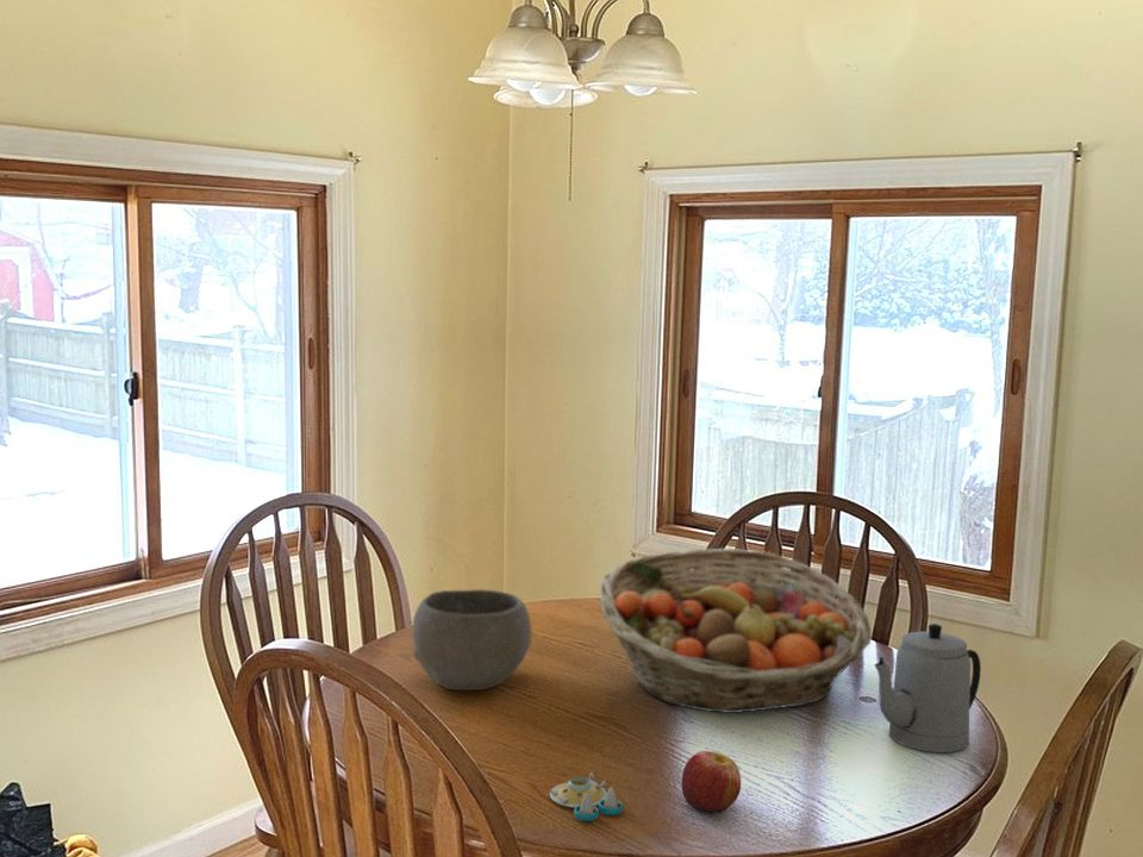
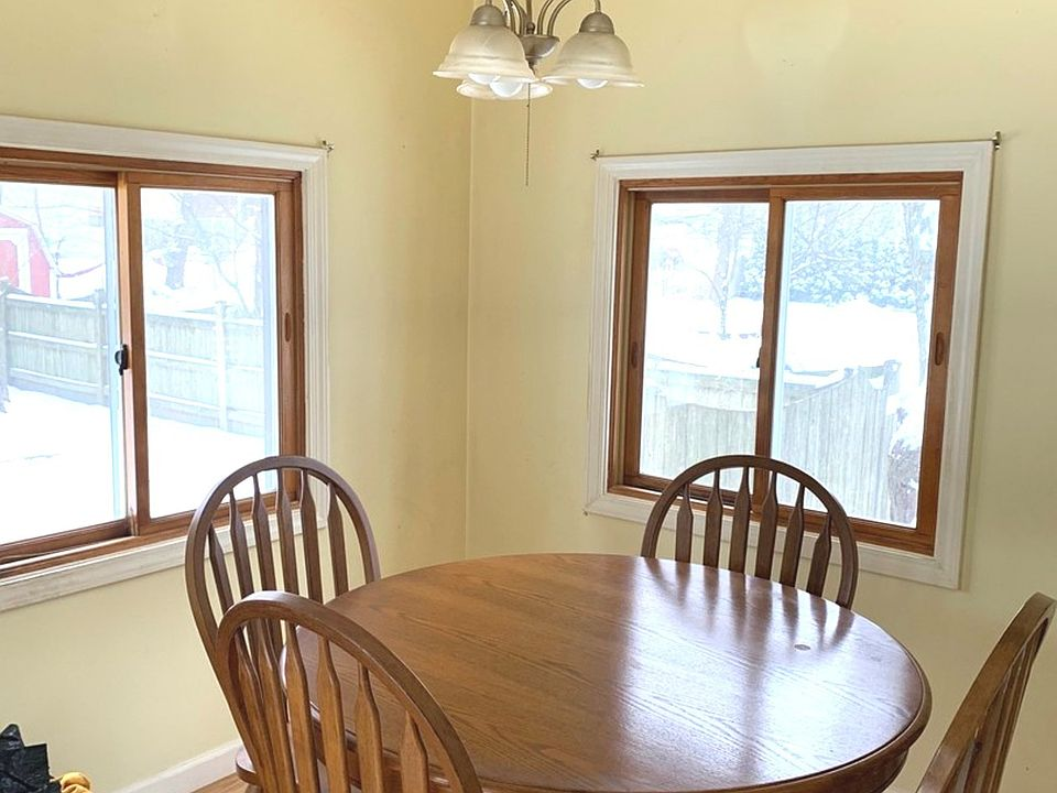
- fruit basket [599,548,873,714]
- bowl [411,588,532,692]
- teapot [873,623,982,753]
- apple [681,750,742,815]
- salt and pepper shaker set [549,769,624,822]
